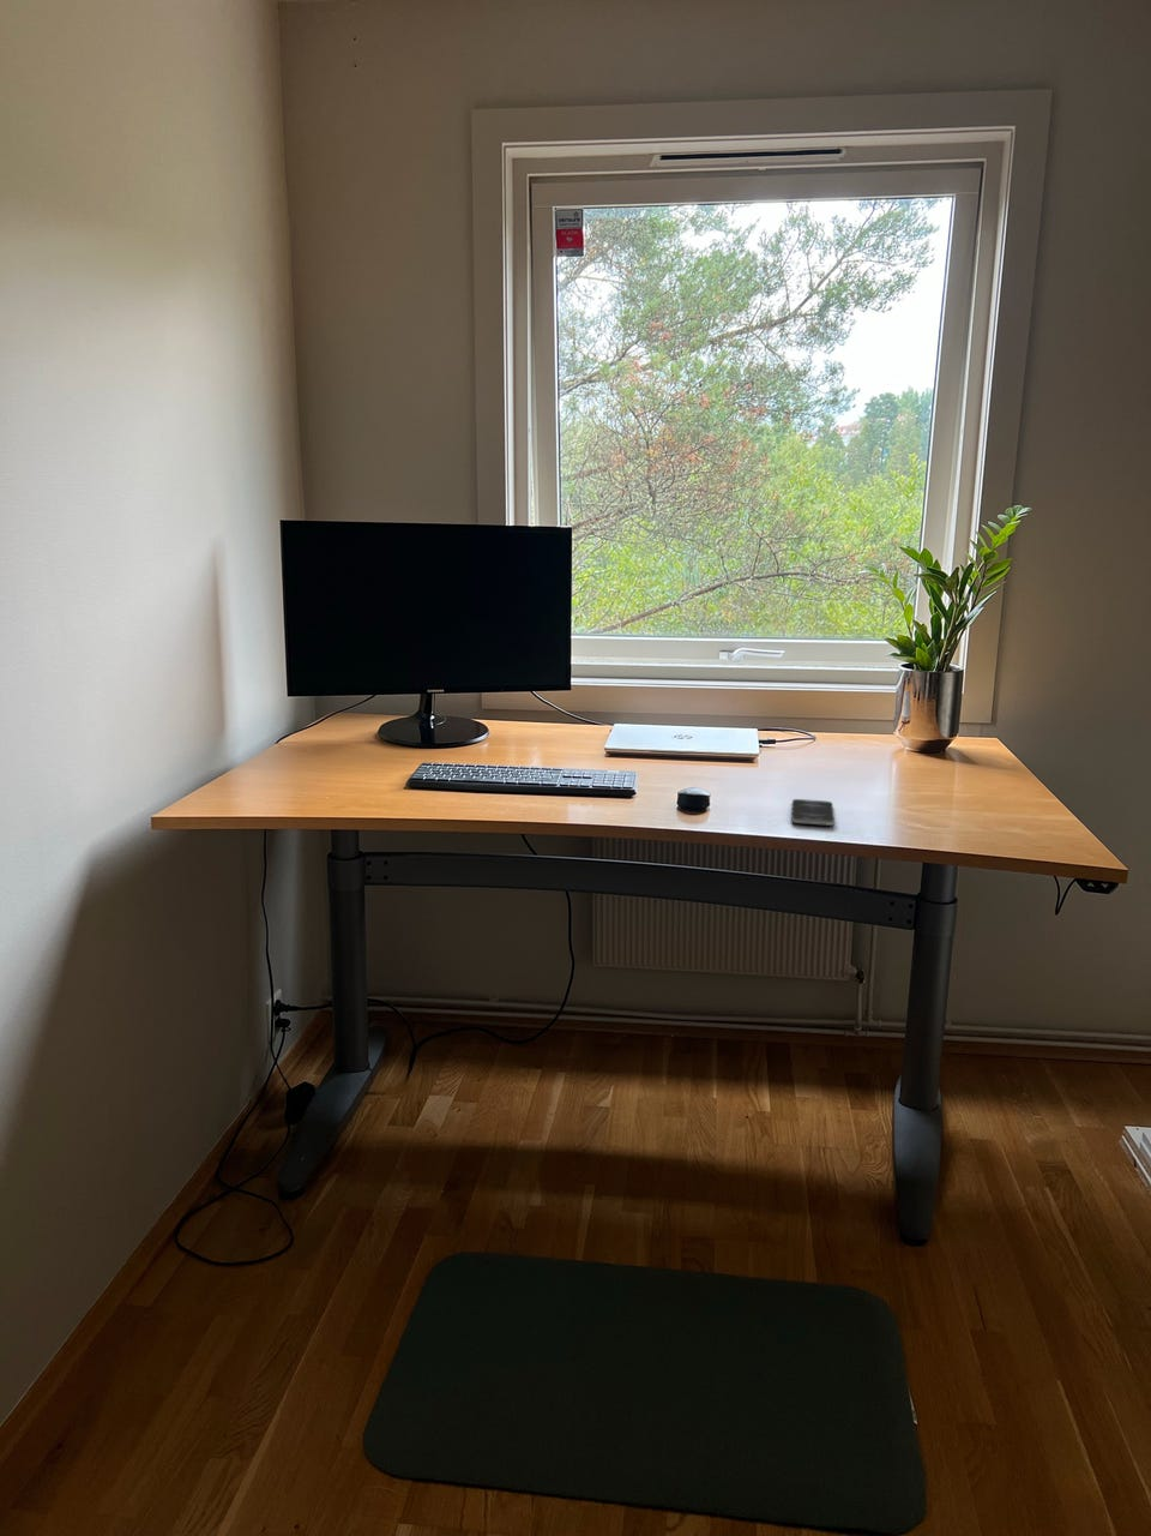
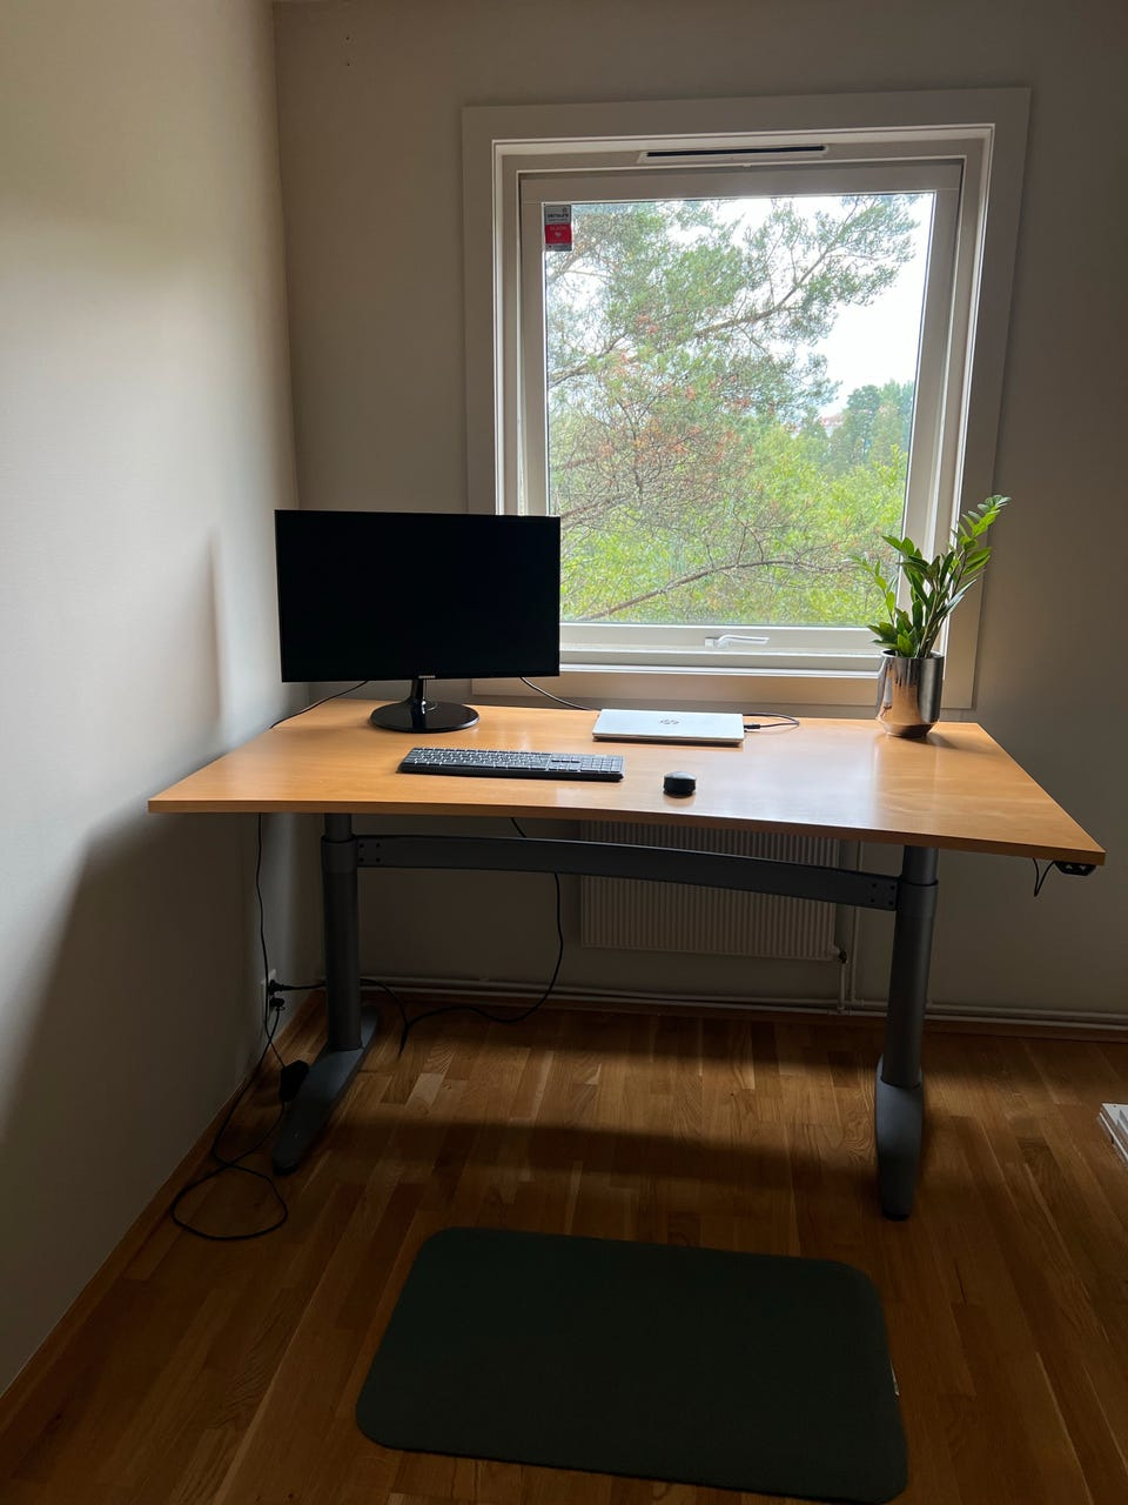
- smartphone [791,798,835,827]
